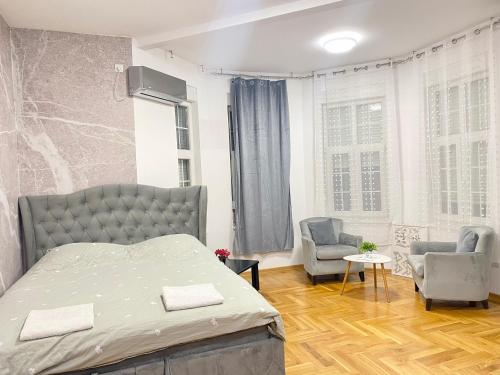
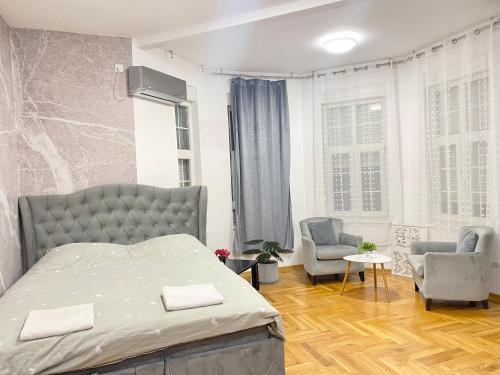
+ potted plant [241,239,295,285]
